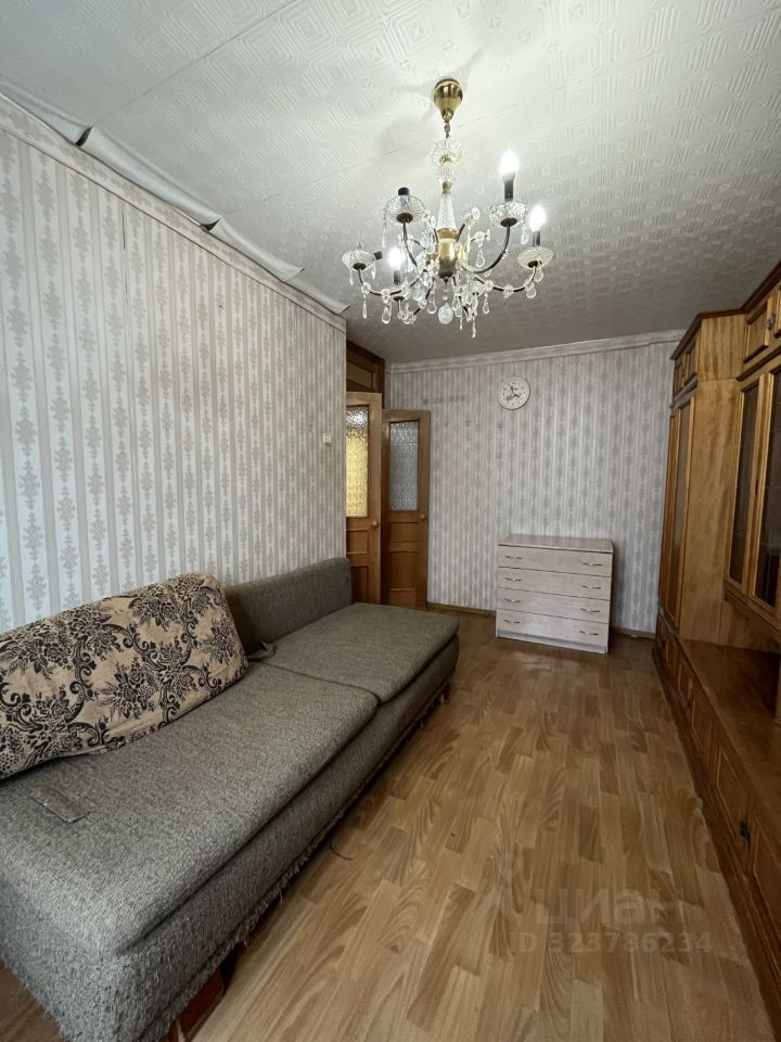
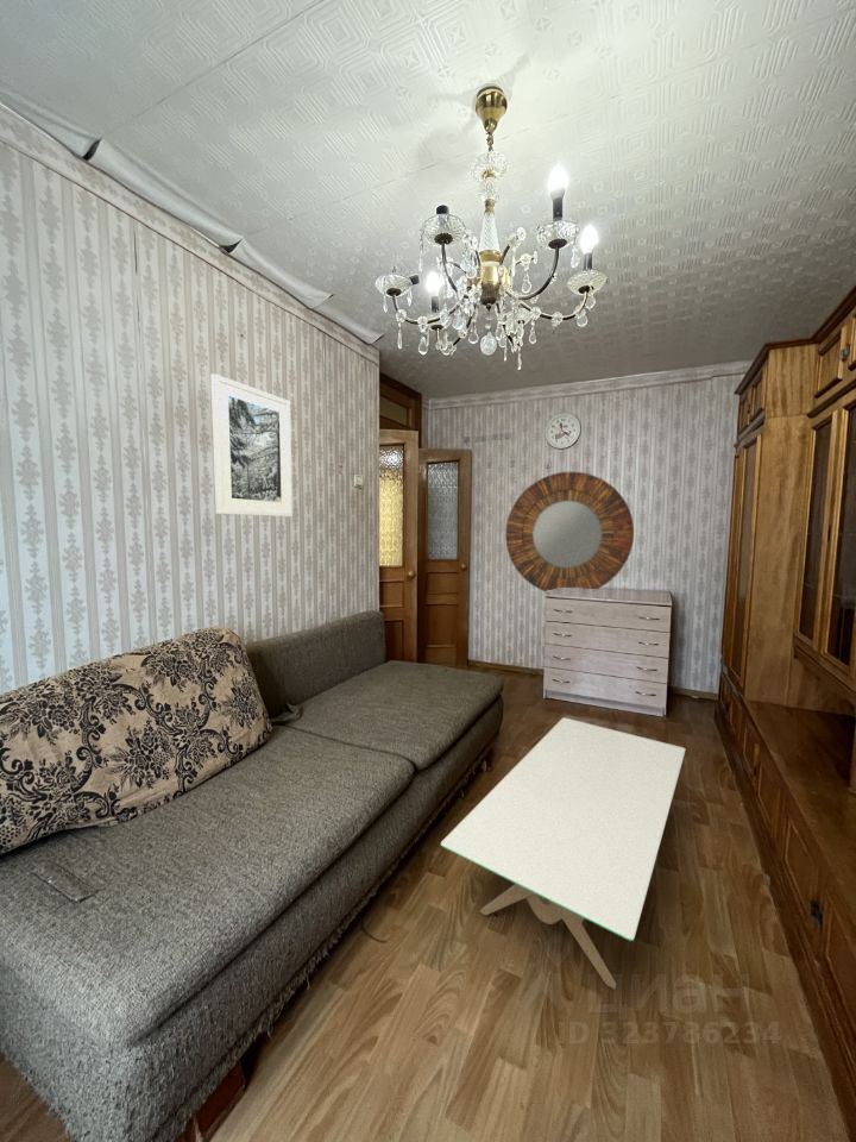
+ home mirror [504,471,635,592]
+ coffee table [440,716,686,990]
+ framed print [209,372,294,517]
